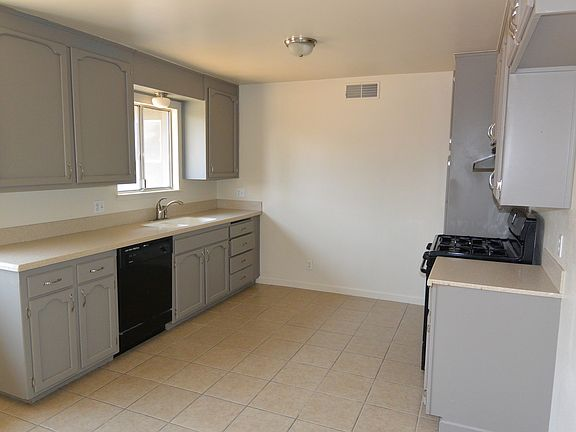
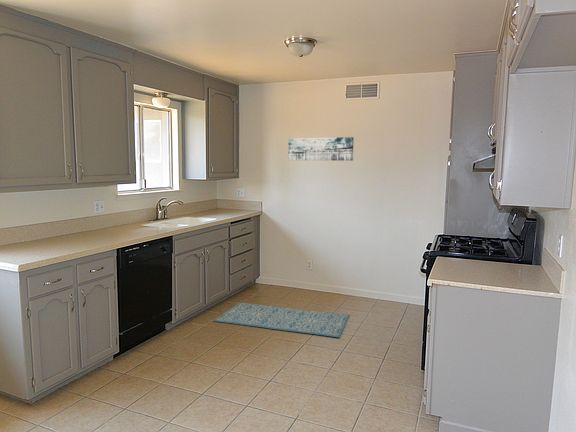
+ rug [213,301,351,338]
+ wall art [287,136,355,162]
